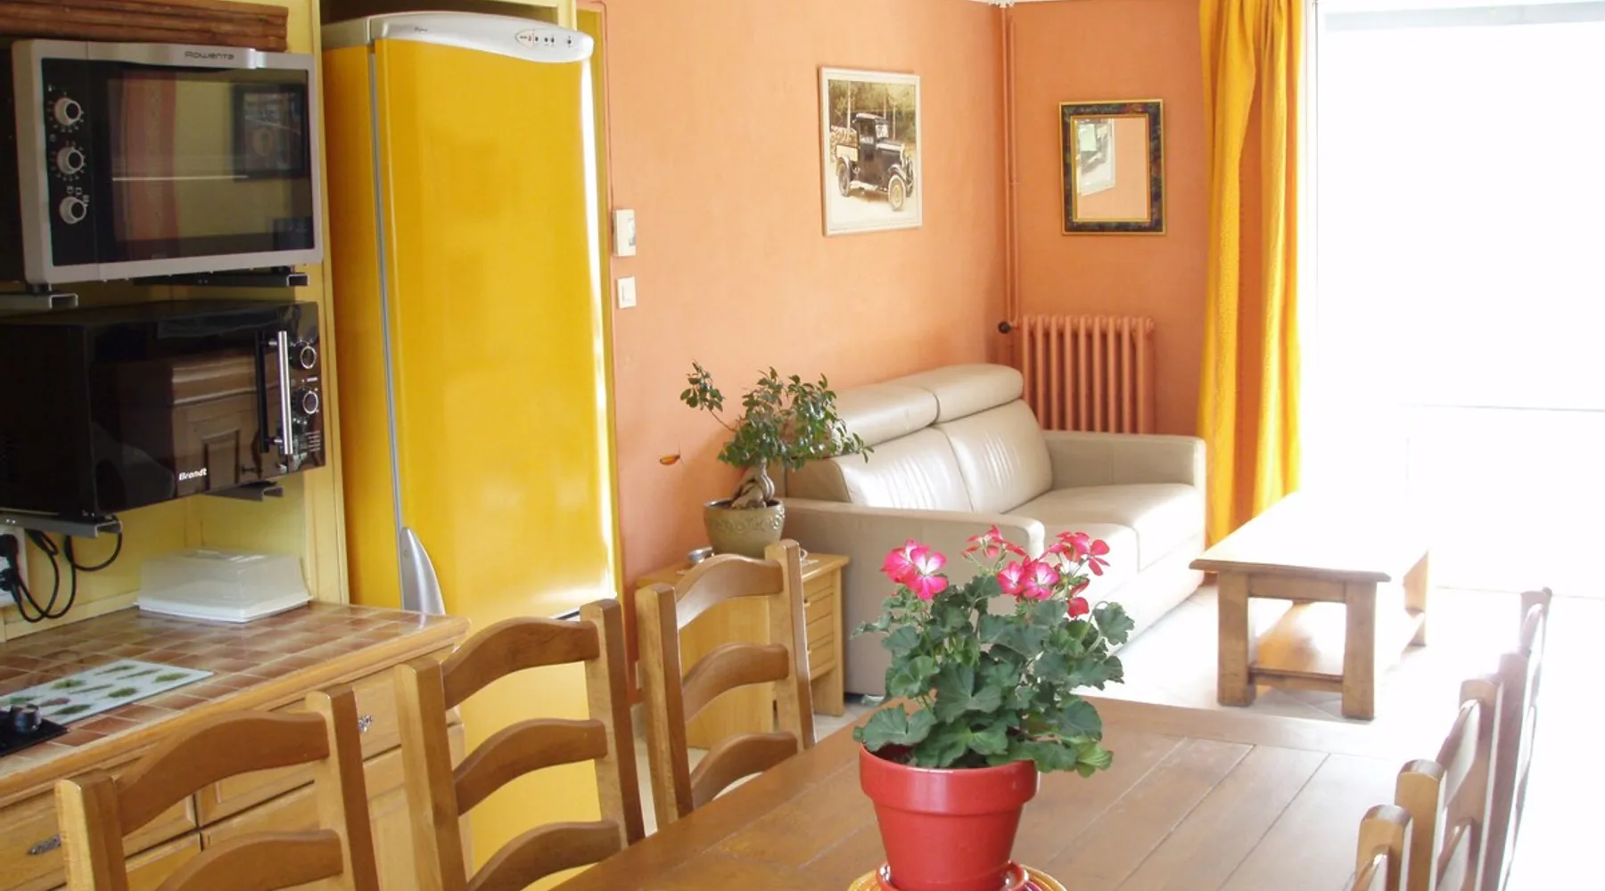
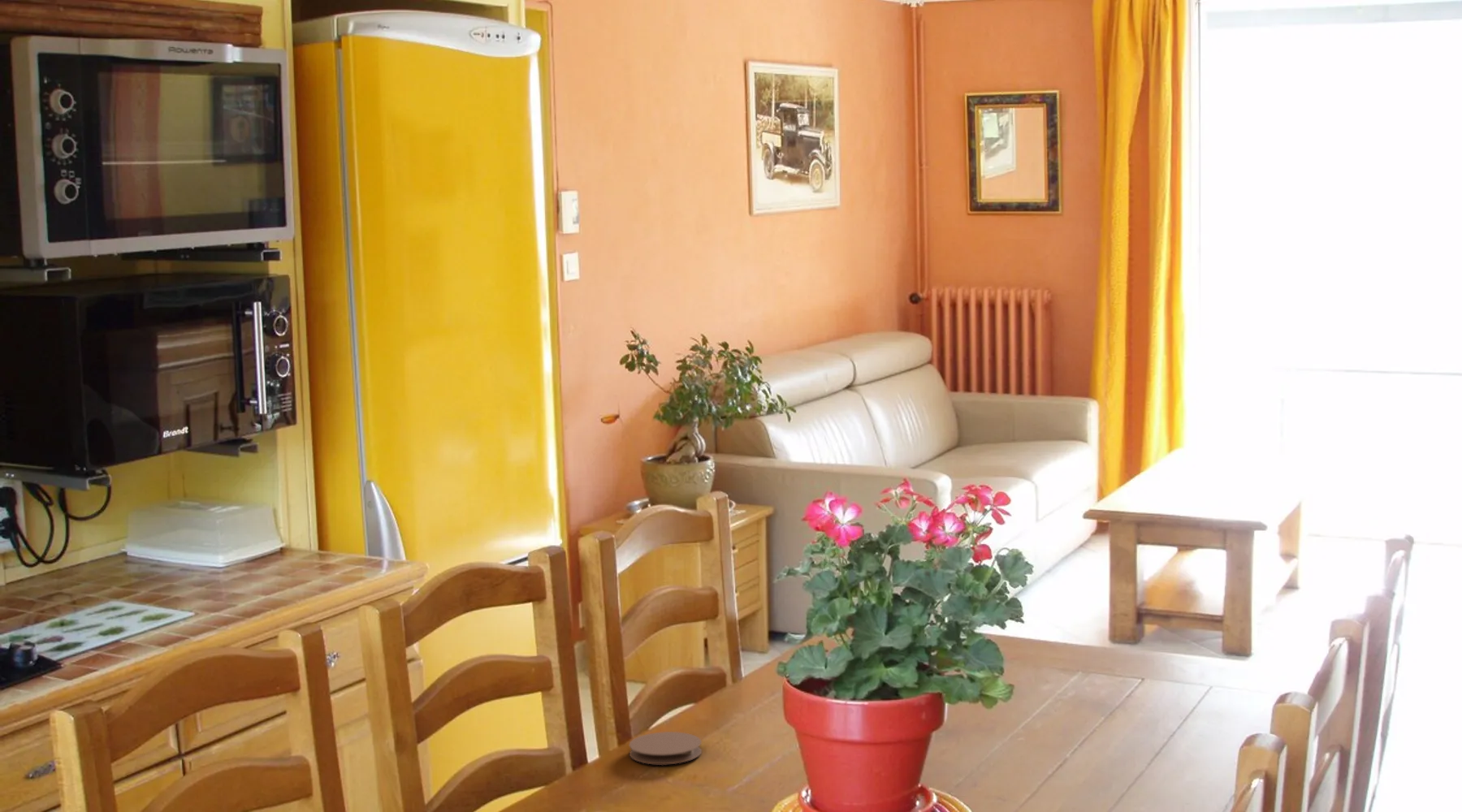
+ coaster [629,731,703,766]
